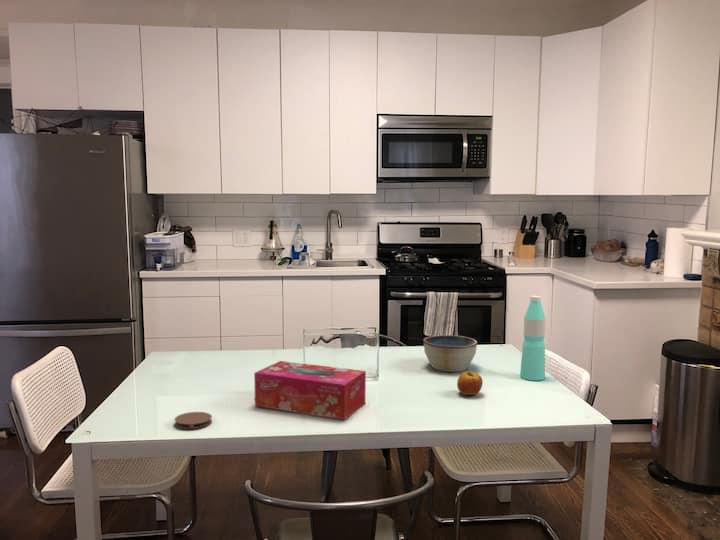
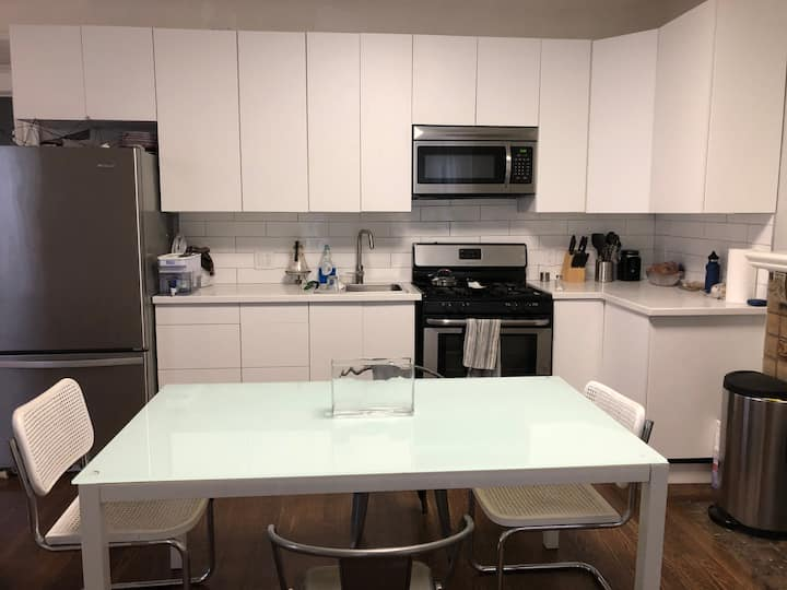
- bowl [422,334,478,373]
- water bottle [519,295,546,381]
- apple [456,368,484,396]
- tissue box [253,360,367,421]
- coaster [173,411,213,430]
